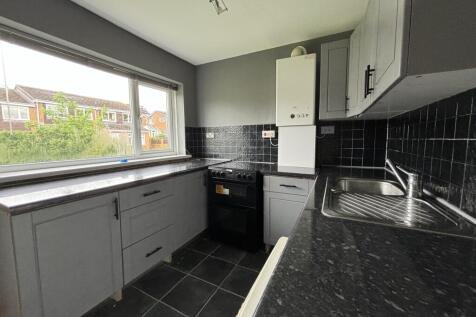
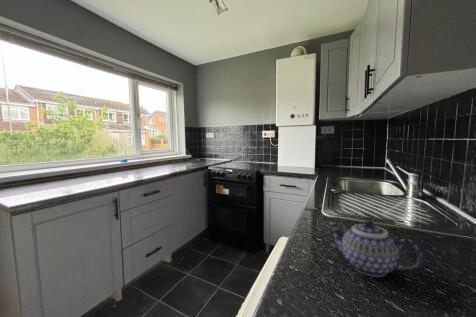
+ teapot [327,220,423,278]
